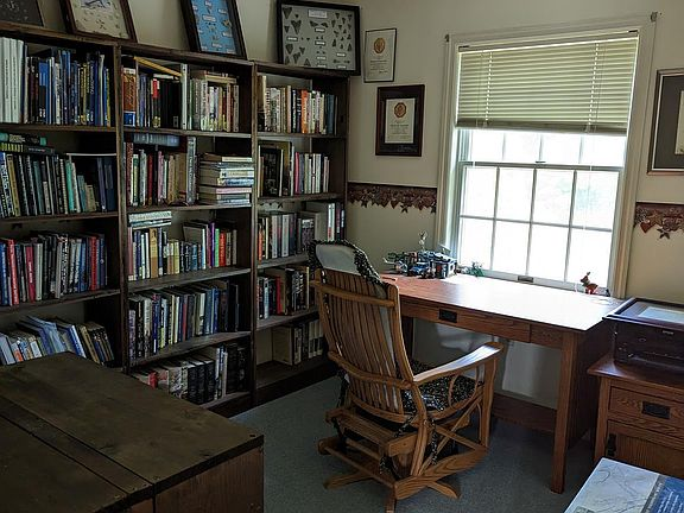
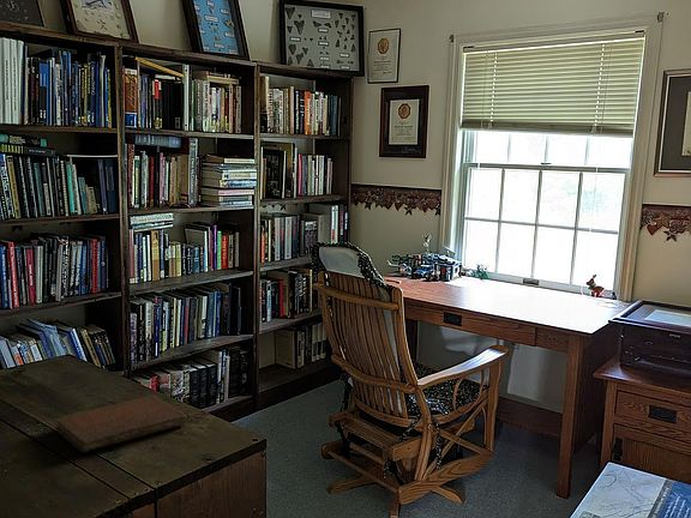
+ notebook [54,394,187,453]
